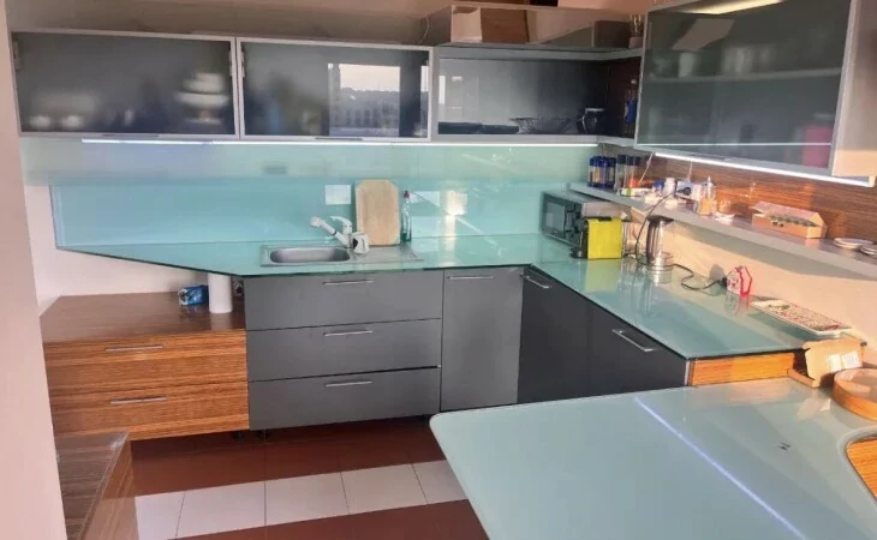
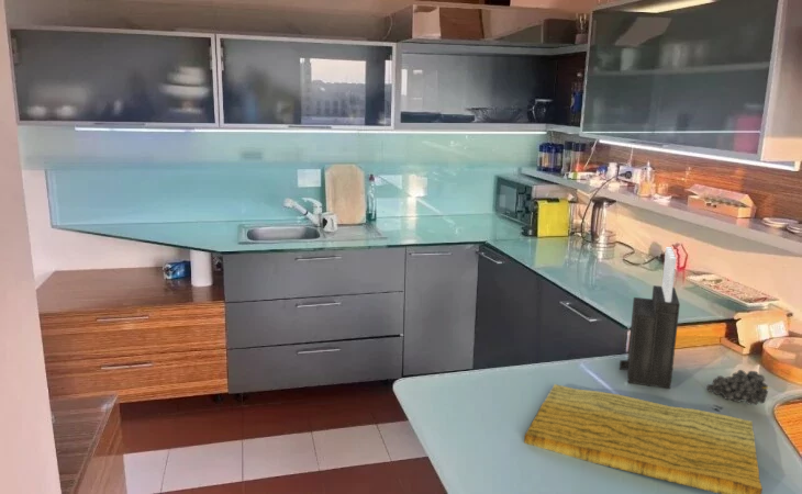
+ cutting board [523,383,764,494]
+ fruit [705,369,771,406]
+ knife block [619,246,681,390]
